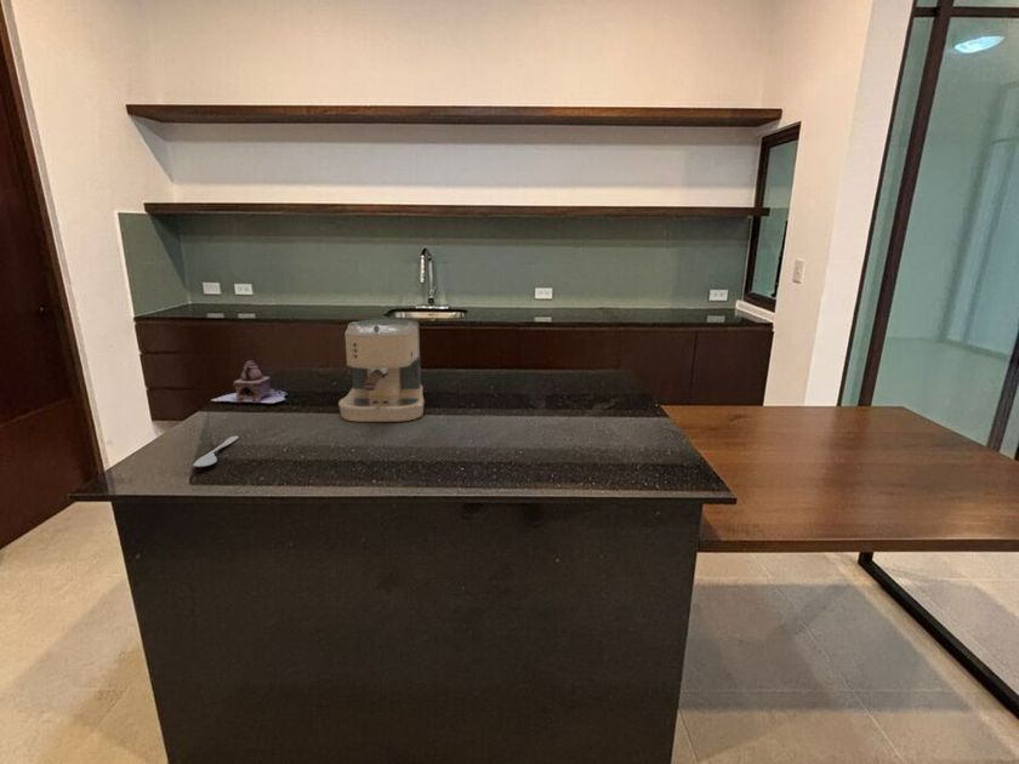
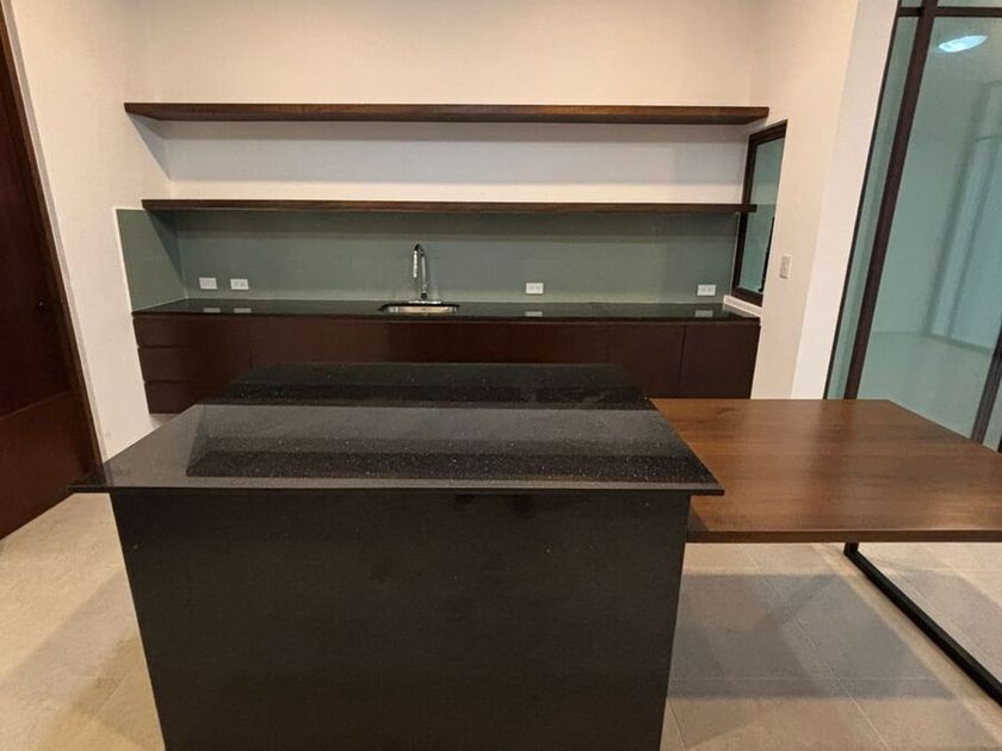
- spoon [192,434,239,468]
- teapot [210,359,289,404]
- coffee maker [337,318,426,422]
